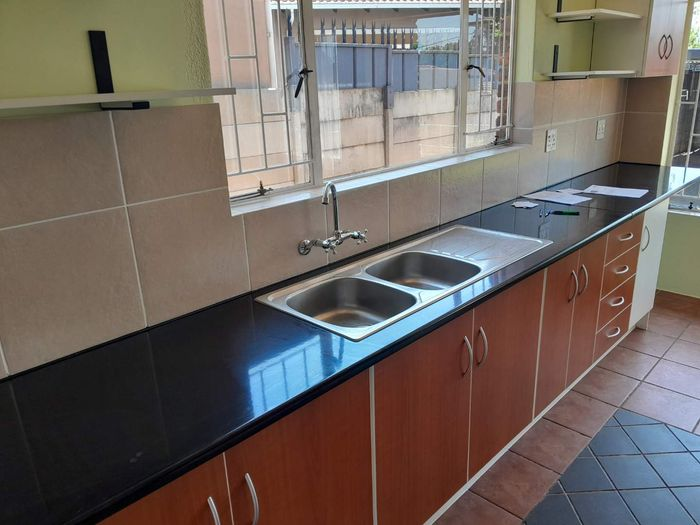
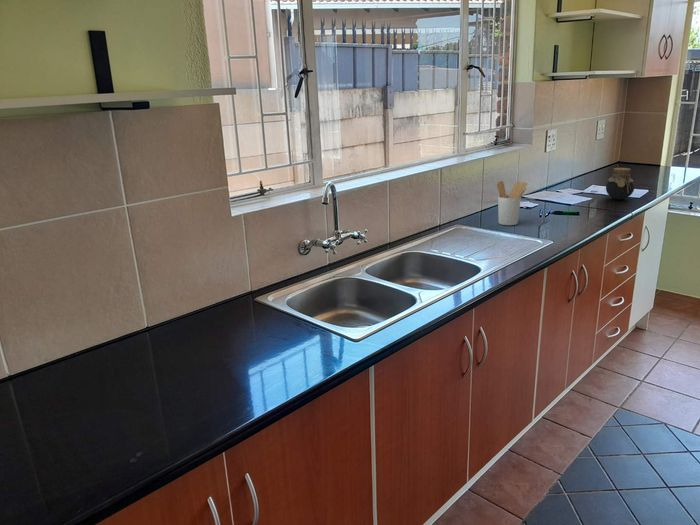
+ jar [605,167,635,200]
+ utensil holder [496,180,529,226]
